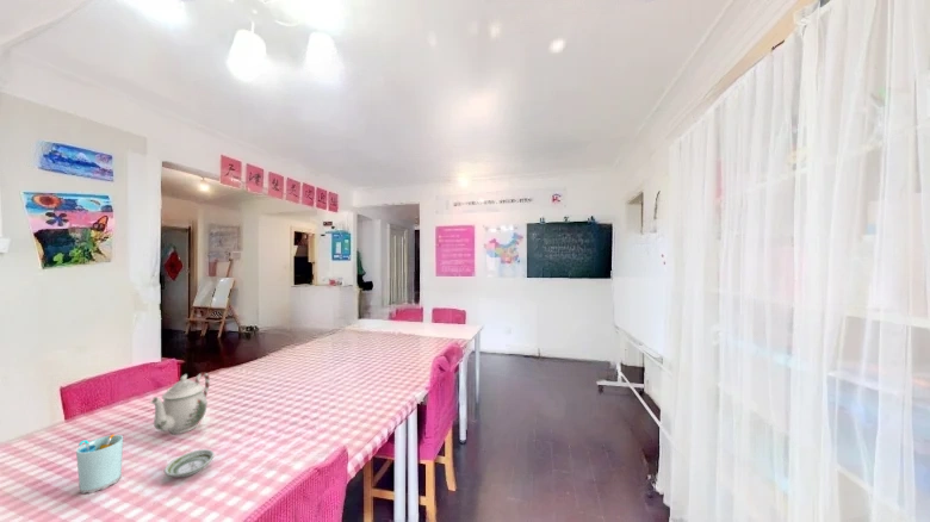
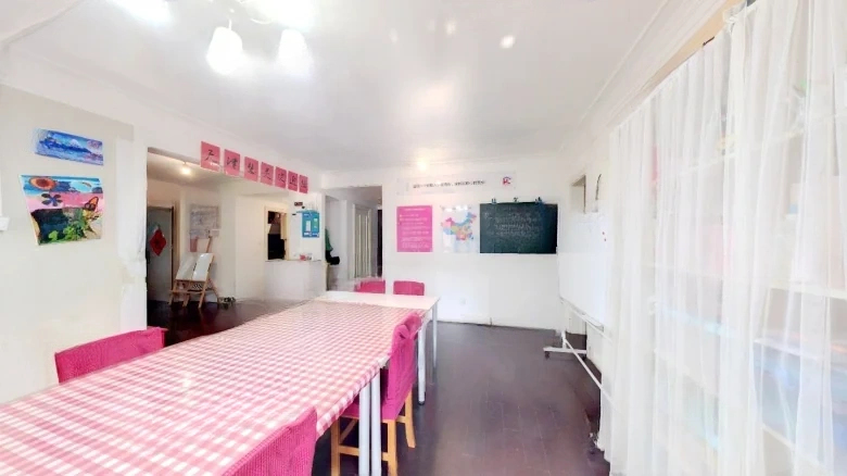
- saucer [163,448,216,478]
- teapot [149,371,211,435]
- cup [75,434,124,495]
